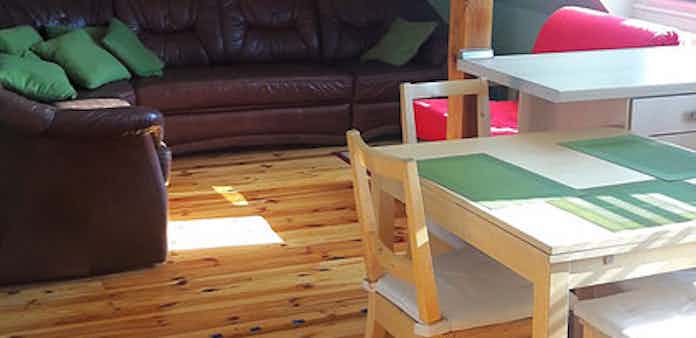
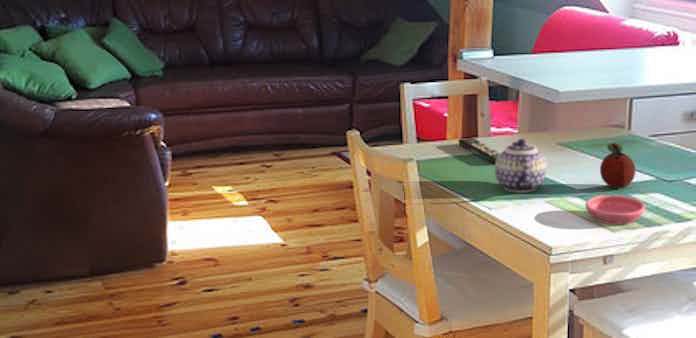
+ fruit [599,142,637,189]
+ remote control [457,137,501,164]
+ teapot [494,138,548,193]
+ saucer [585,194,646,226]
